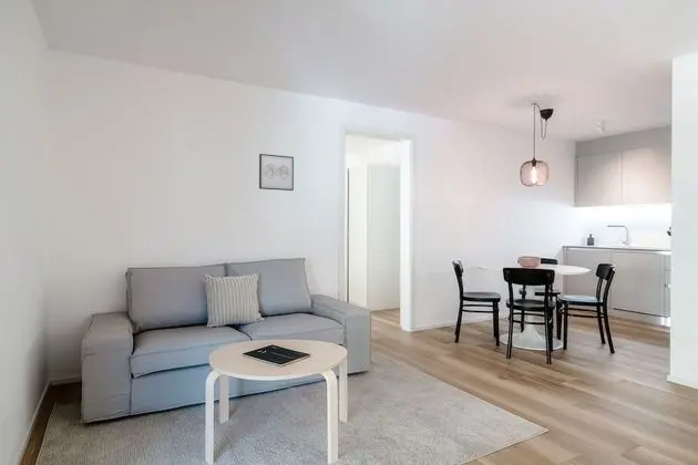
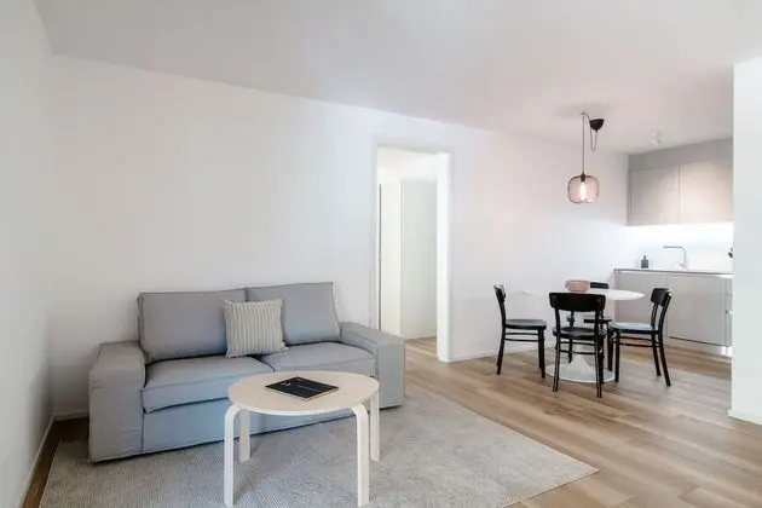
- wall art [258,153,295,192]
